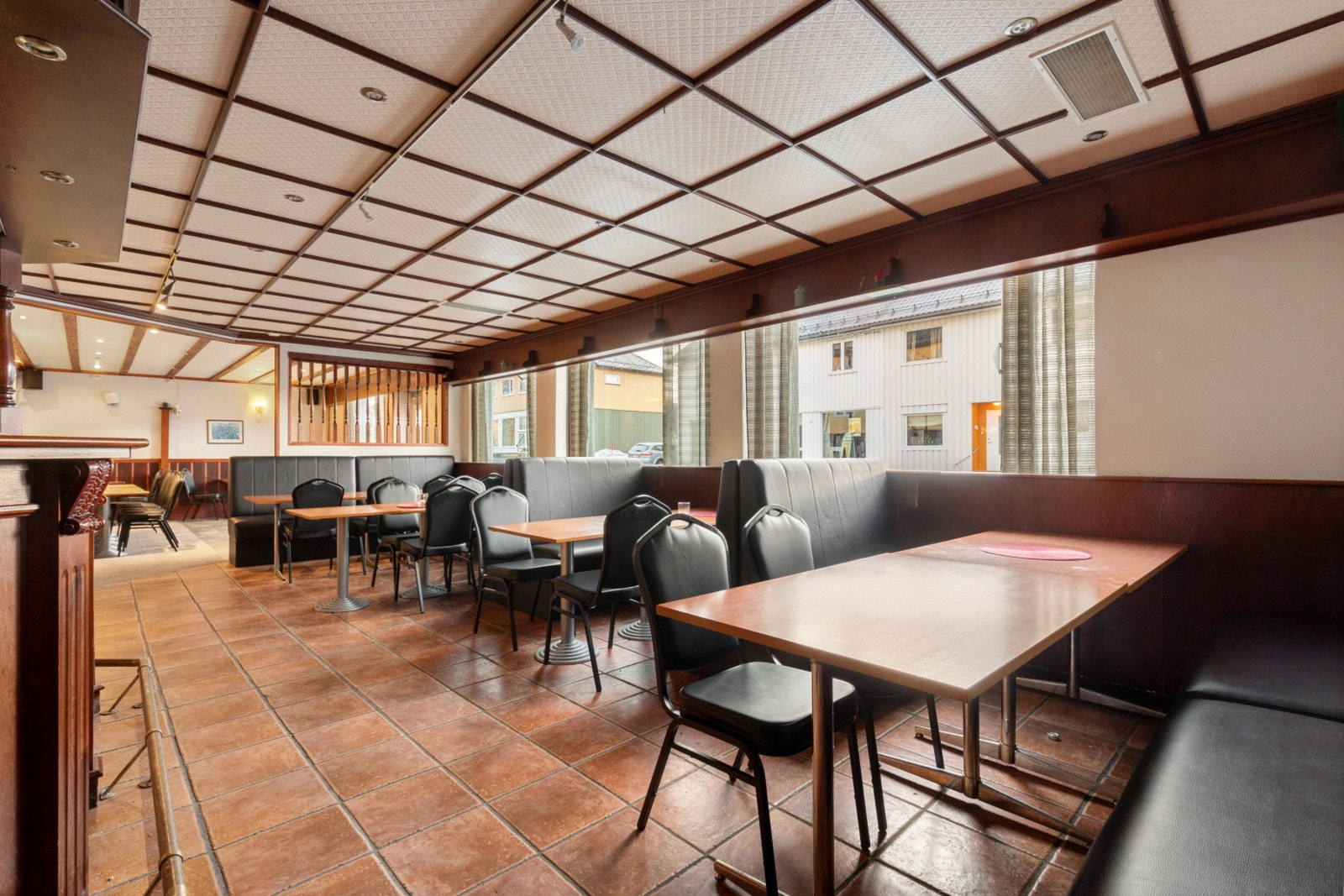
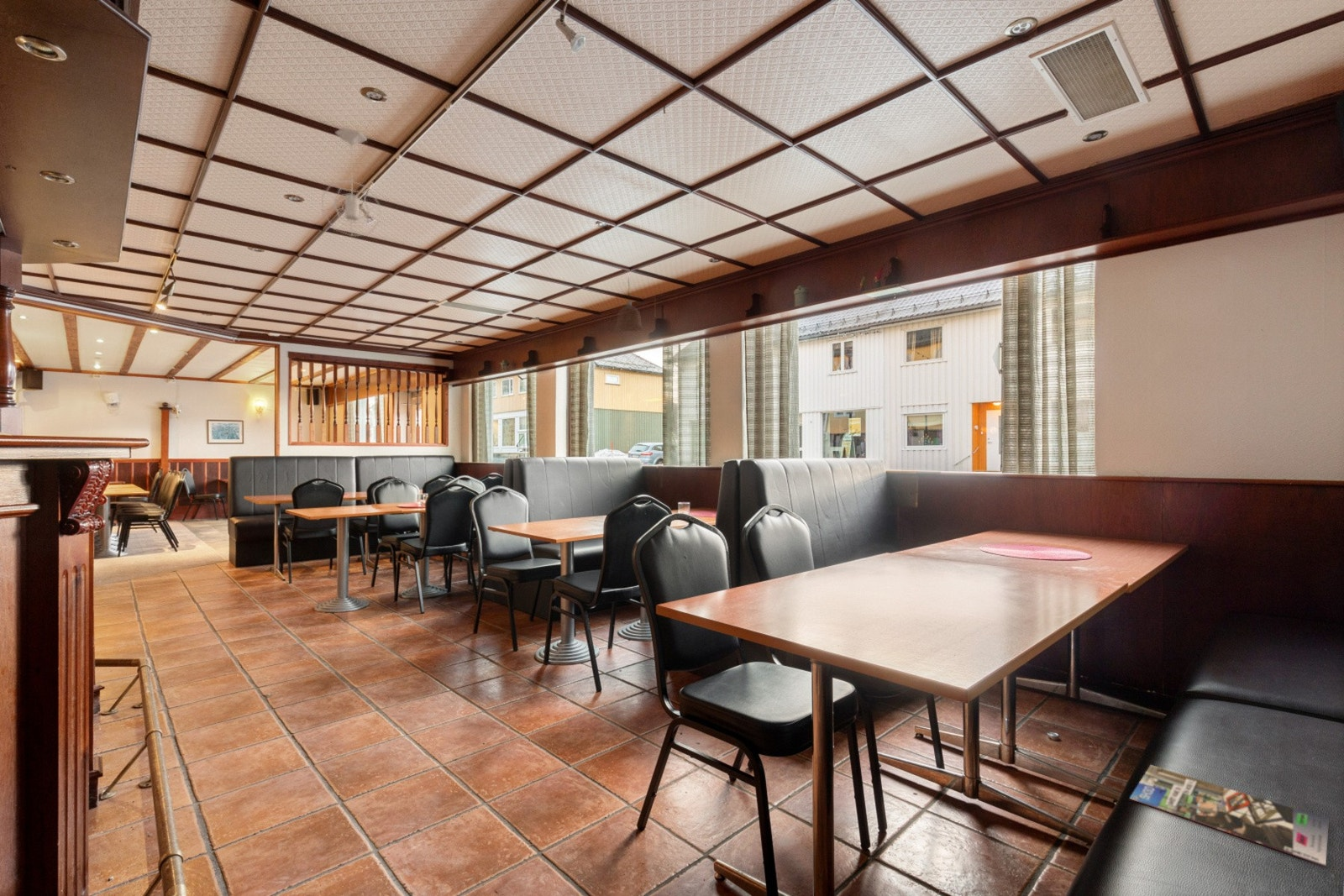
+ pendant lamp [615,277,643,332]
+ pendant light [321,127,381,237]
+ magazine [1129,764,1330,867]
